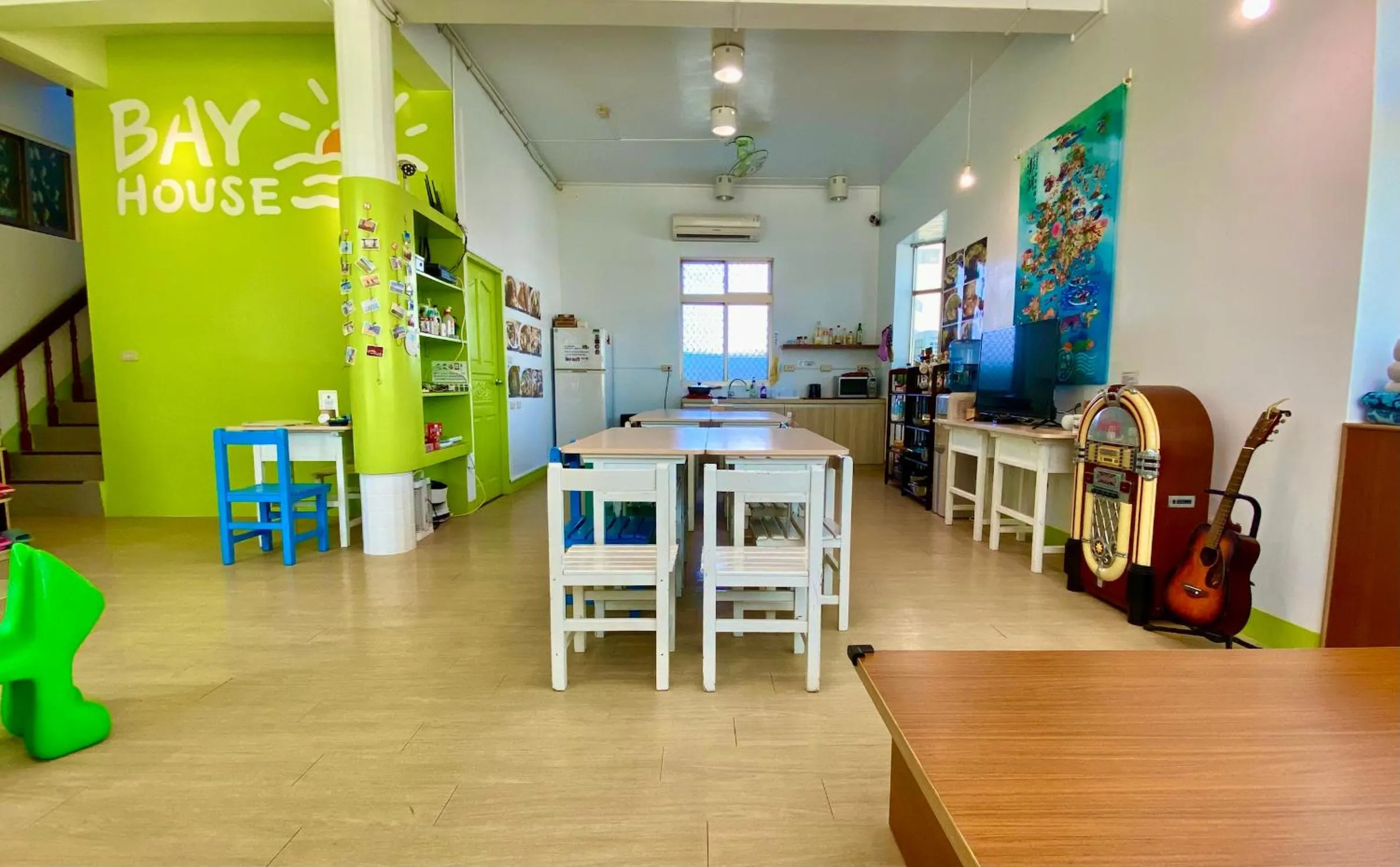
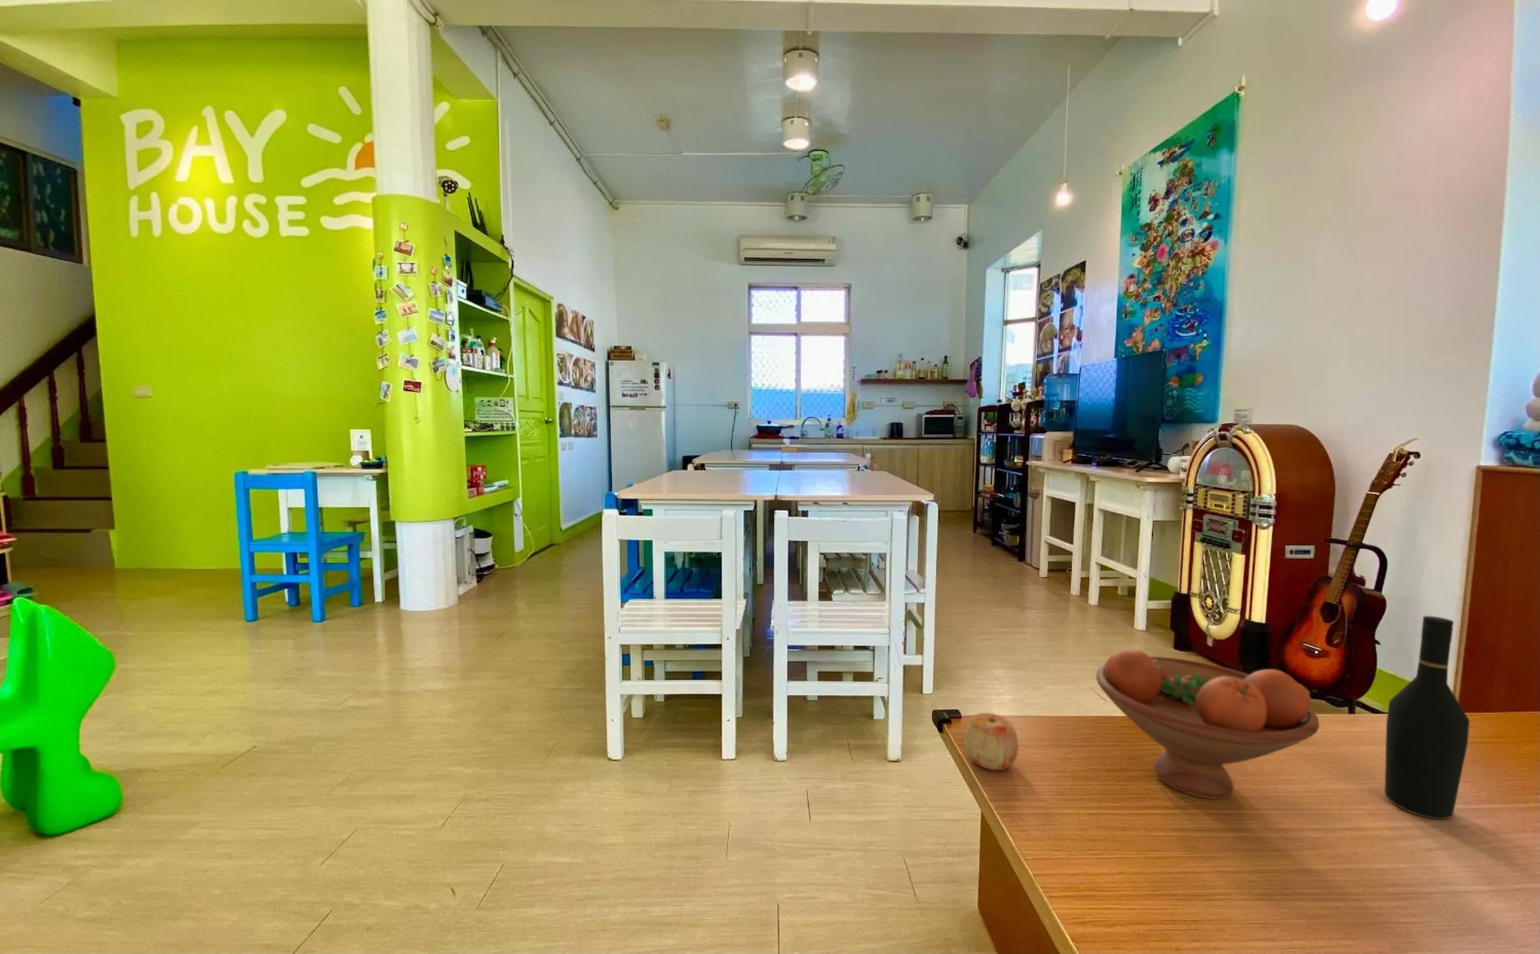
+ apple [964,712,1020,771]
+ fruit bowl [1096,649,1320,800]
+ wine bottle [1384,615,1470,820]
